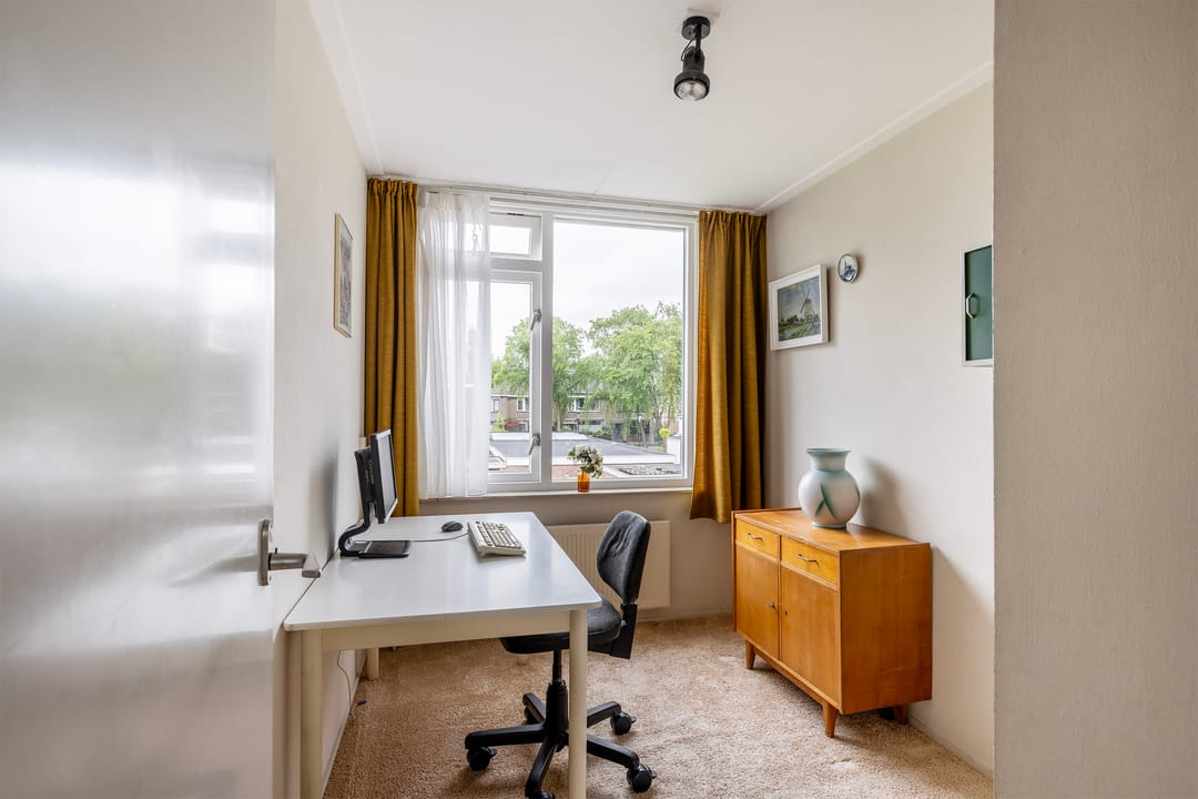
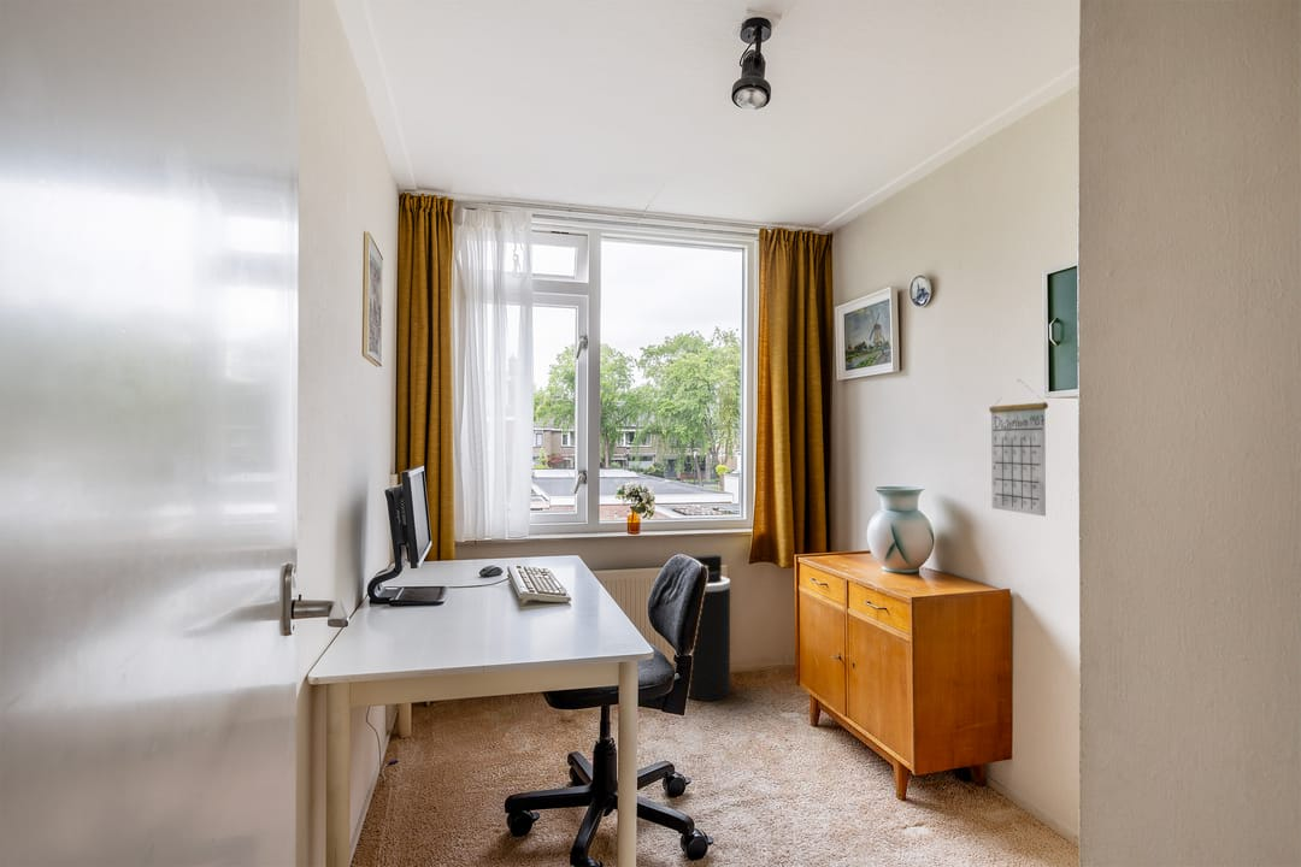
+ calendar [988,378,1049,518]
+ trash can [687,554,731,702]
